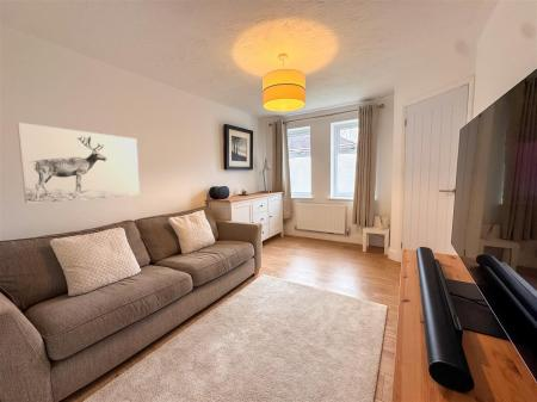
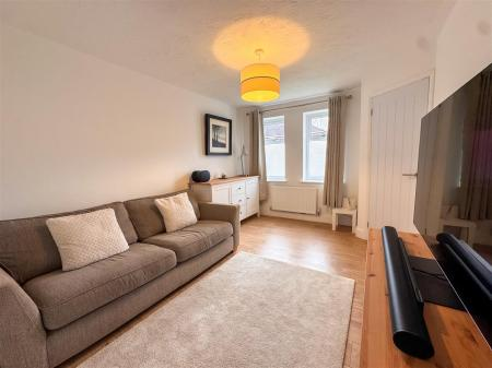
- wall art [16,122,141,205]
